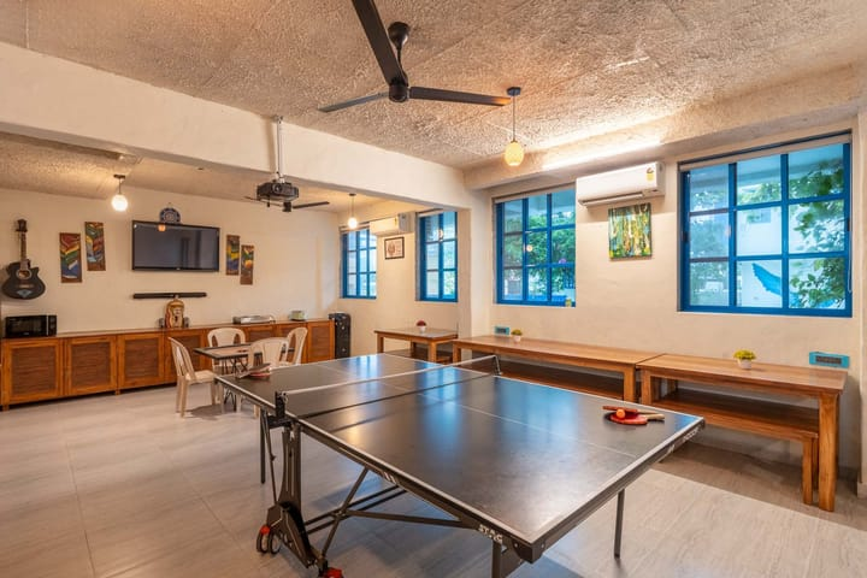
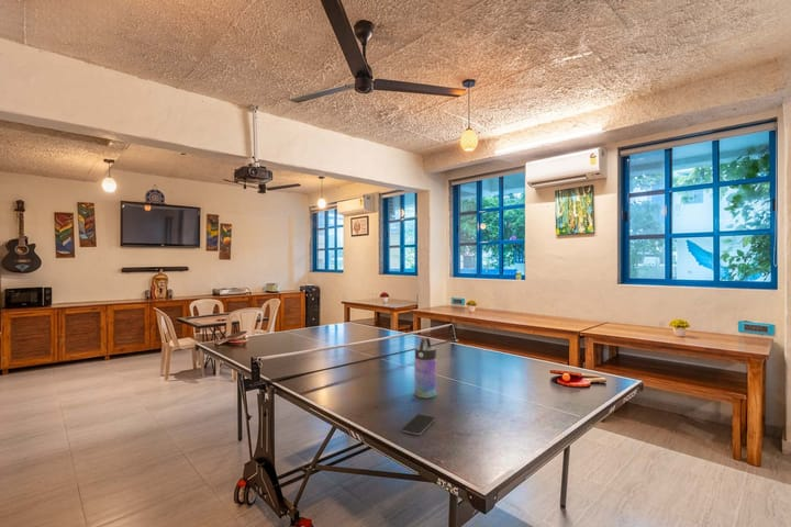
+ water bottle [414,337,437,399]
+ smartphone [401,413,436,436]
